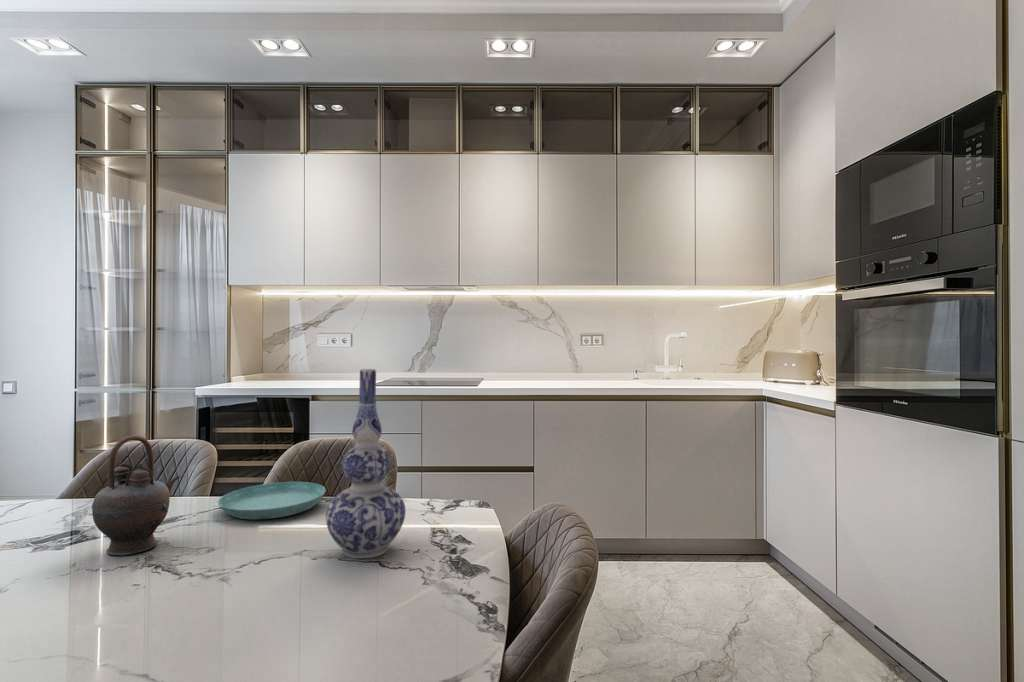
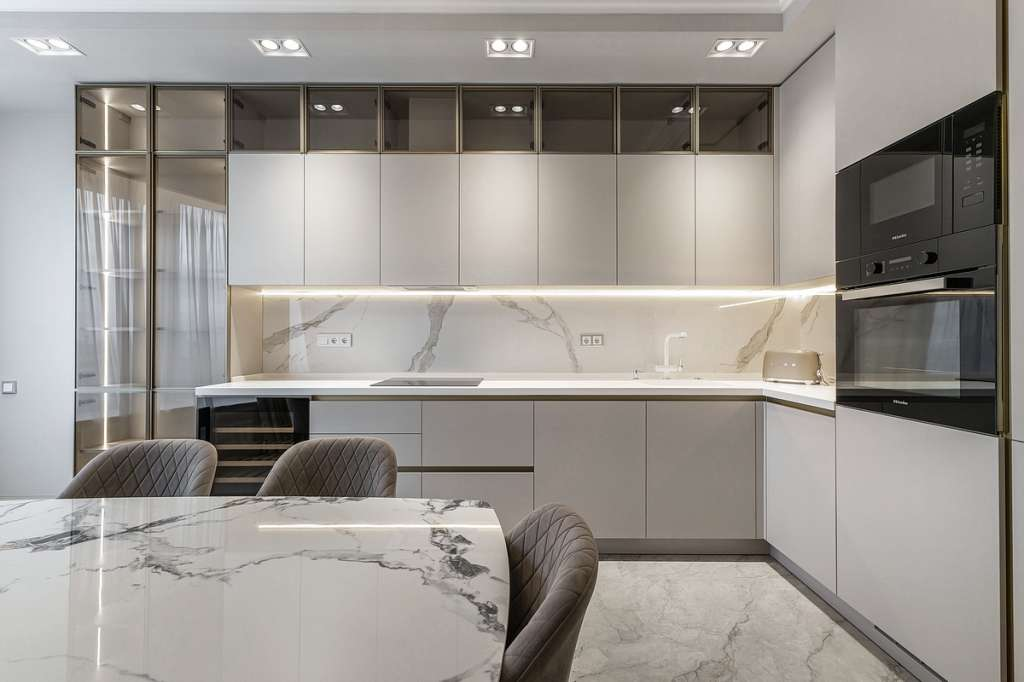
- teapot [91,434,181,556]
- saucer [217,481,327,521]
- vase [325,368,407,559]
